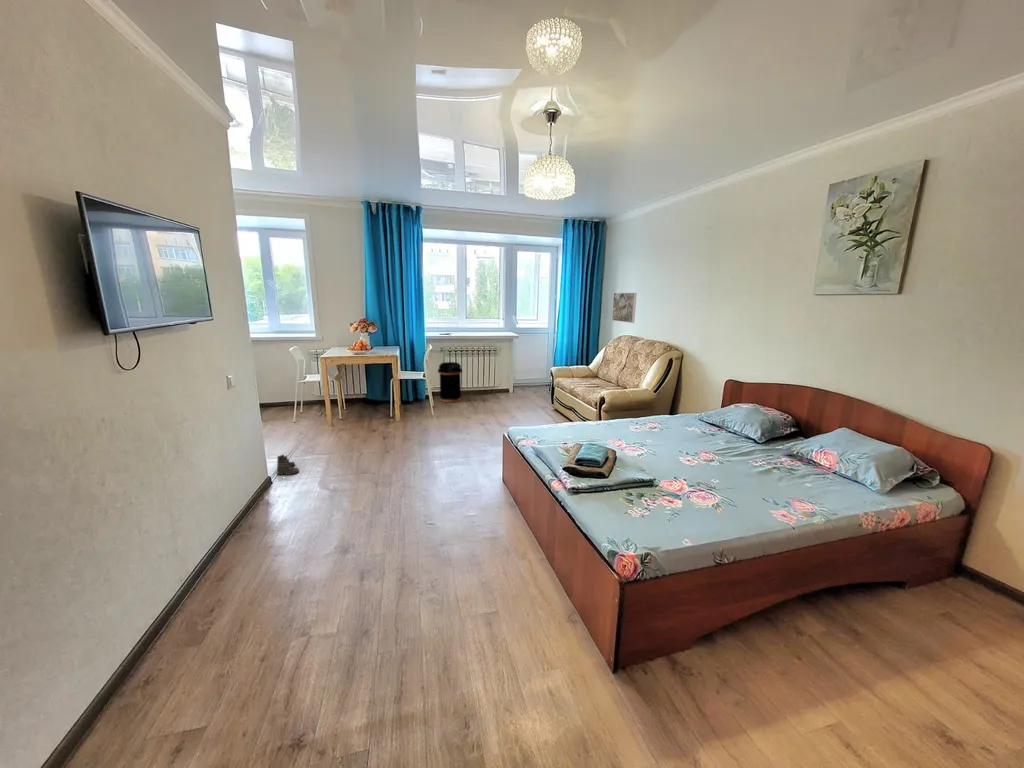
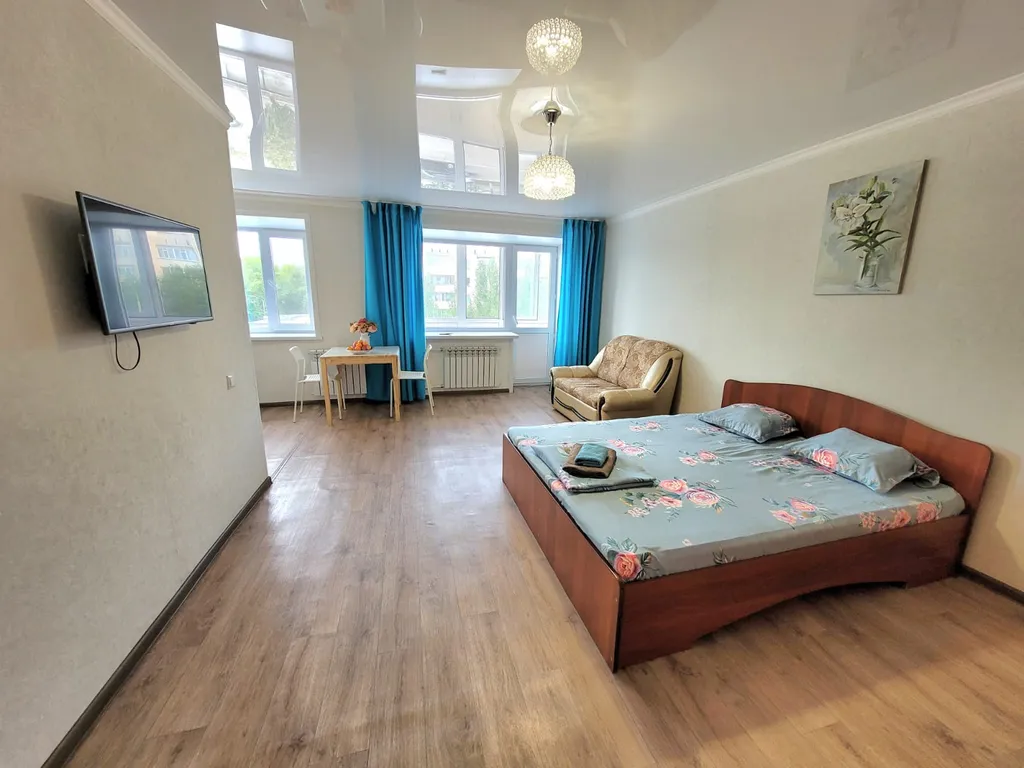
- trash can [437,361,463,403]
- boots [276,453,300,476]
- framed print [611,292,638,324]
